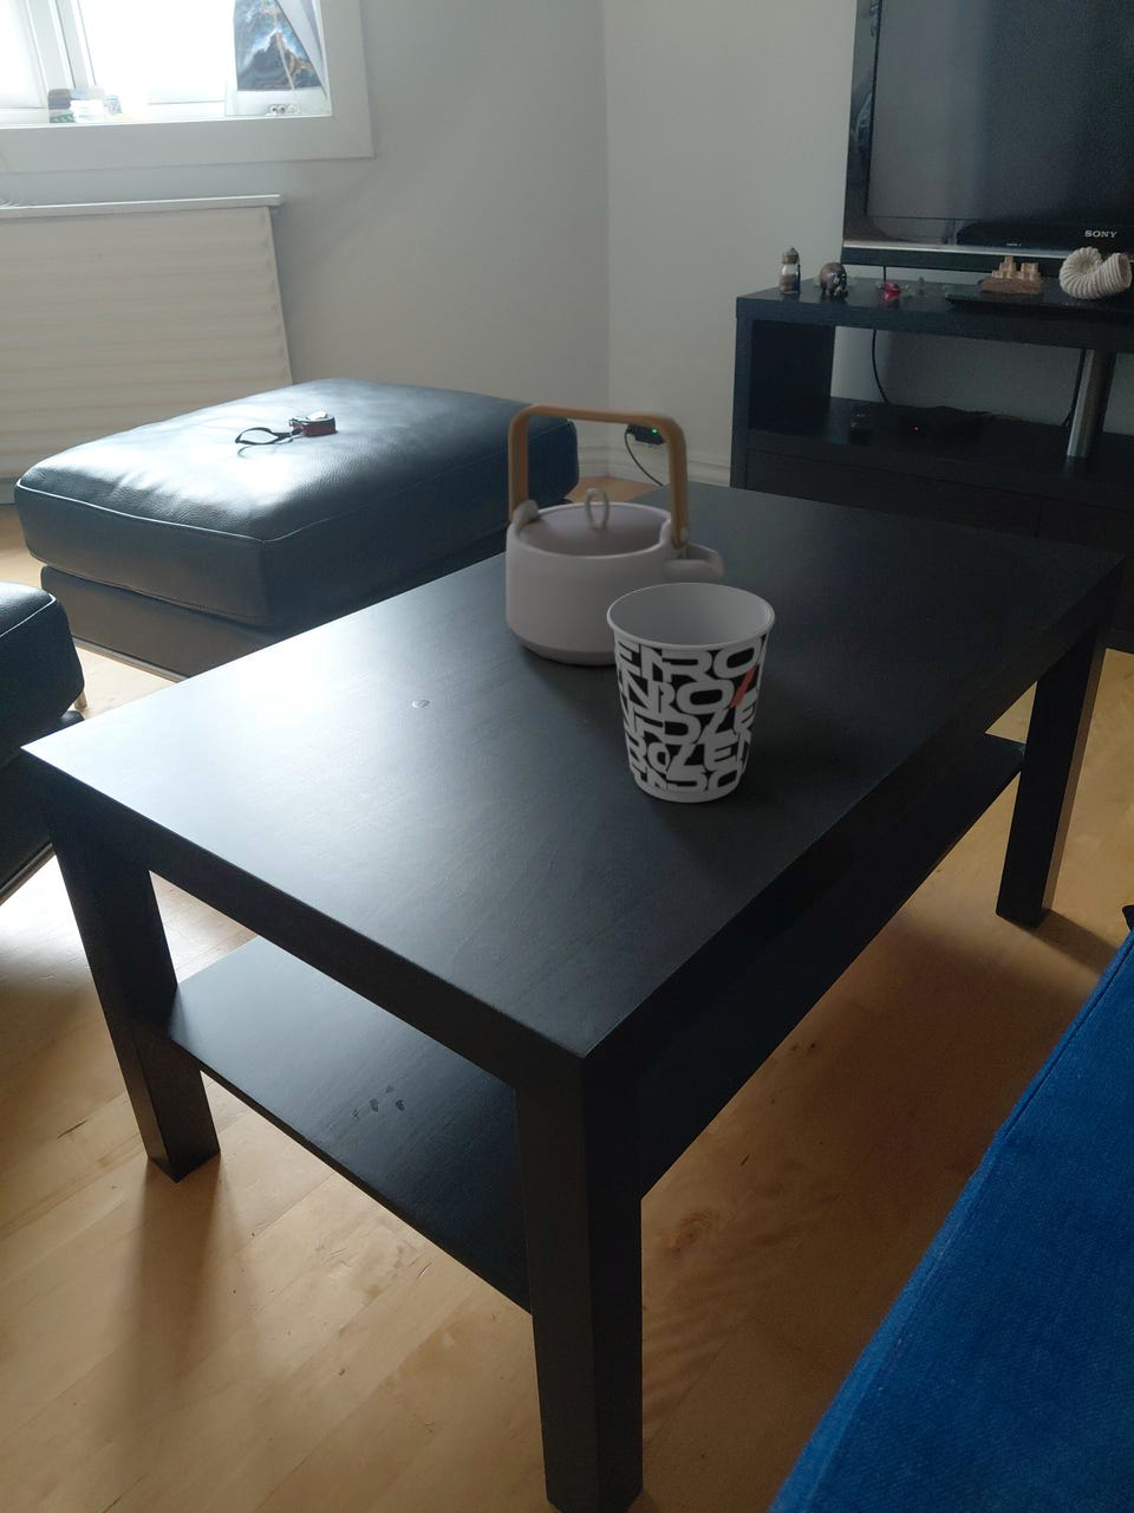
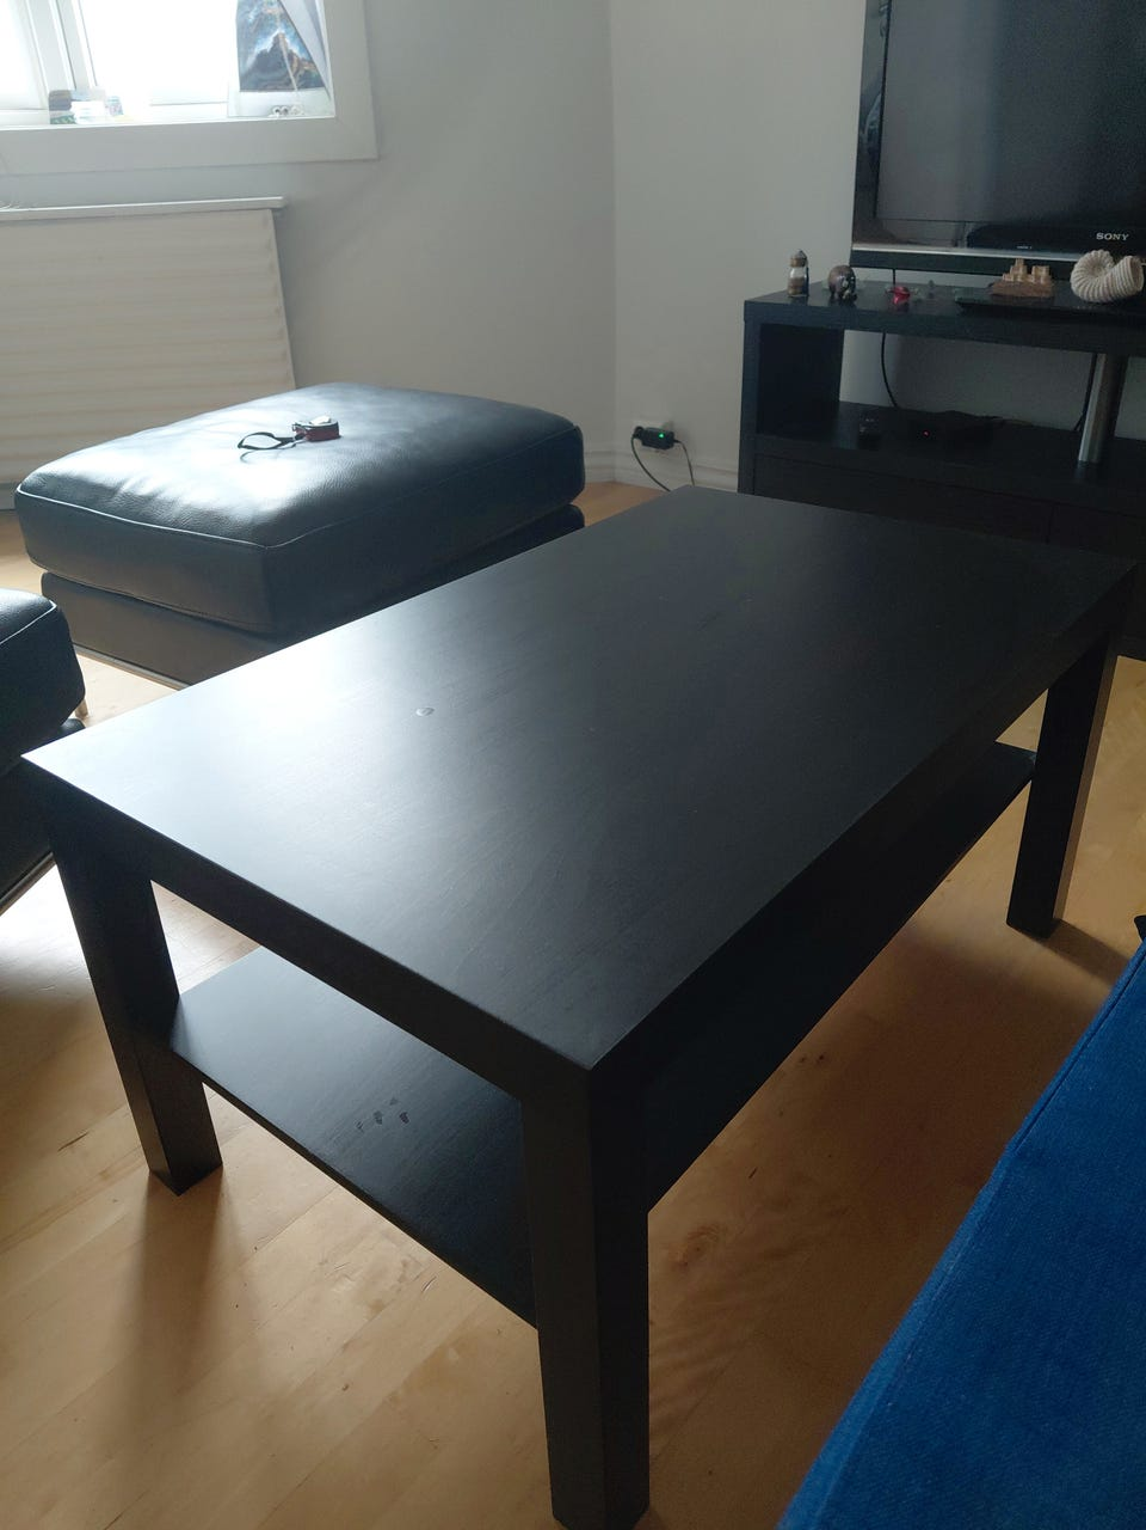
- teapot [504,400,725,667]
- cup [608,581,777,804]
